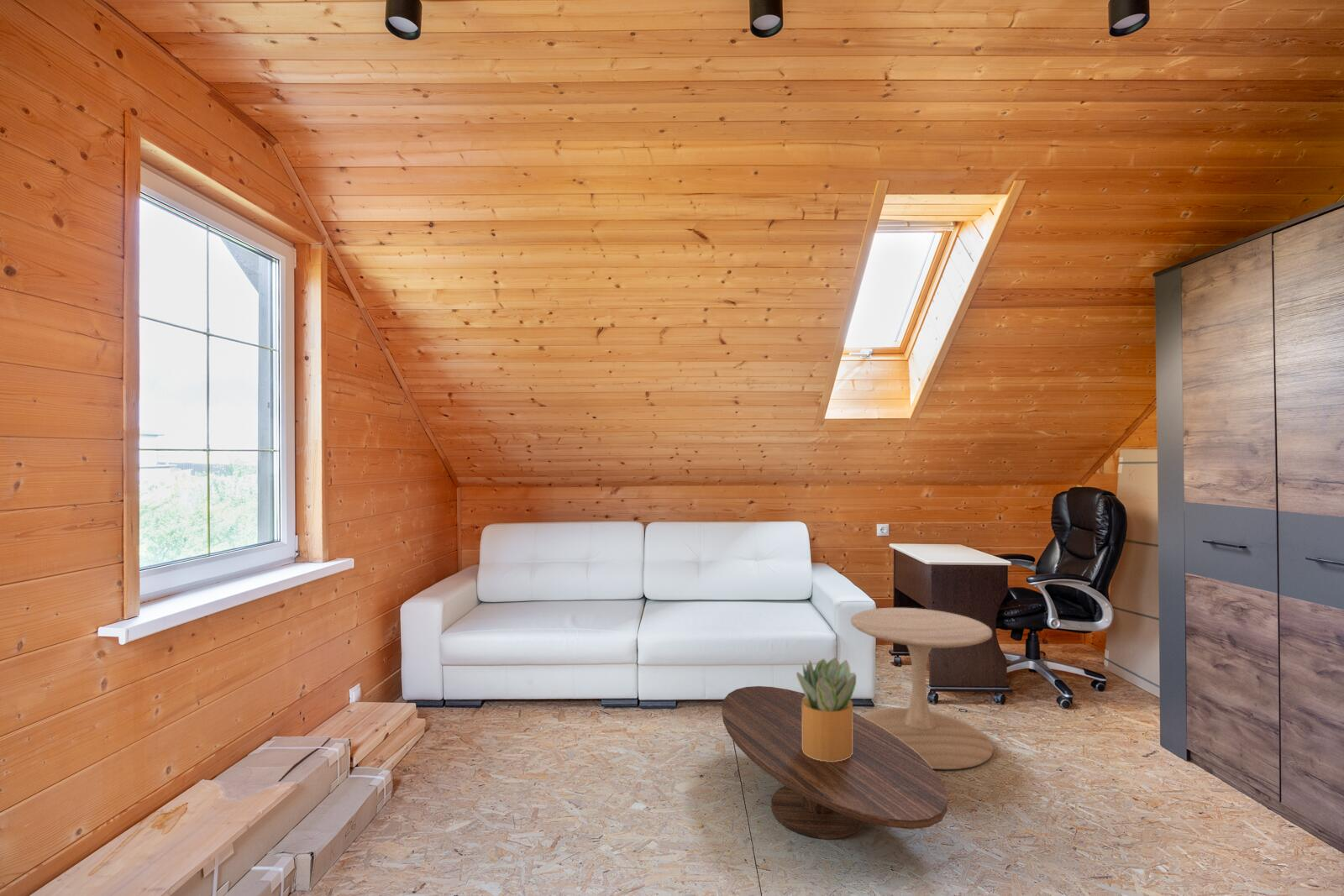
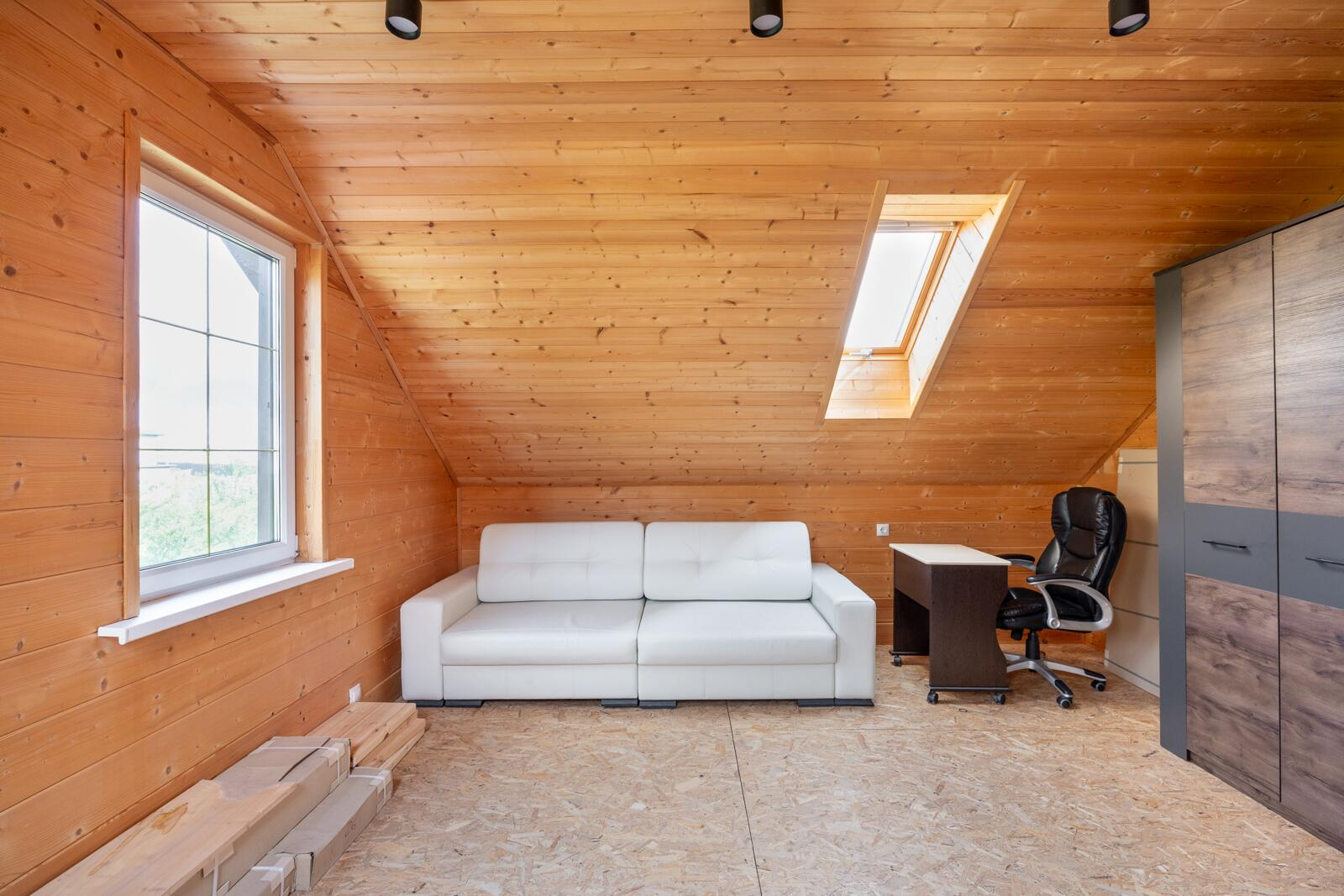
- coffee table [721,685,948,840]
- potted plant [795,657,857,762]
- side table [850,607,994,770]
